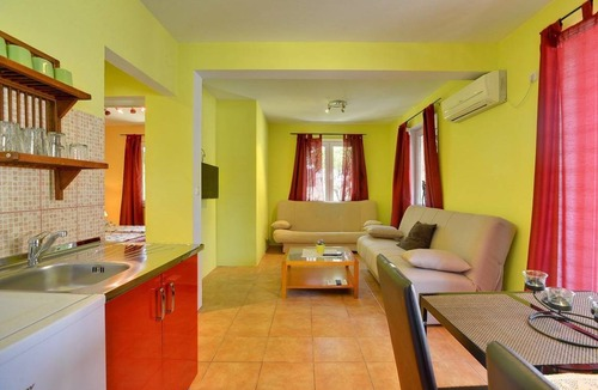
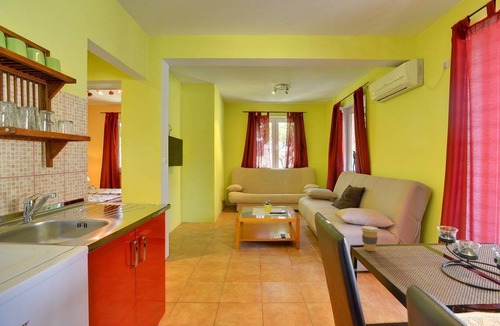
+ coffee cup [360,225,380,252]
